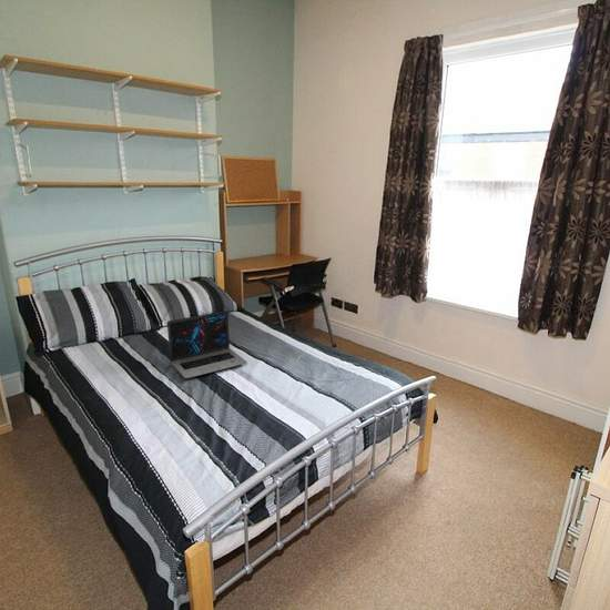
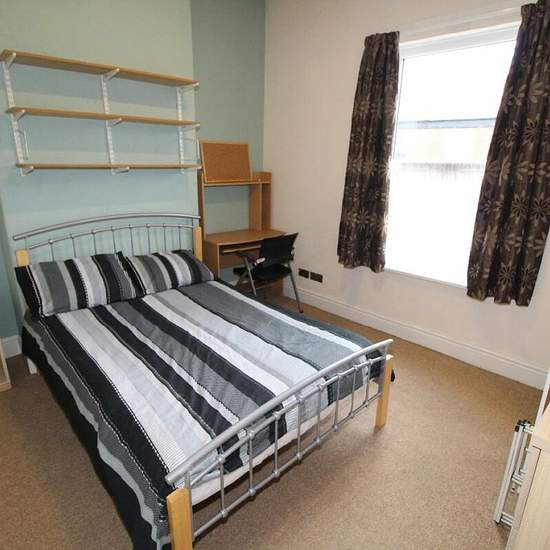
- laptop [166,309,248,379]
